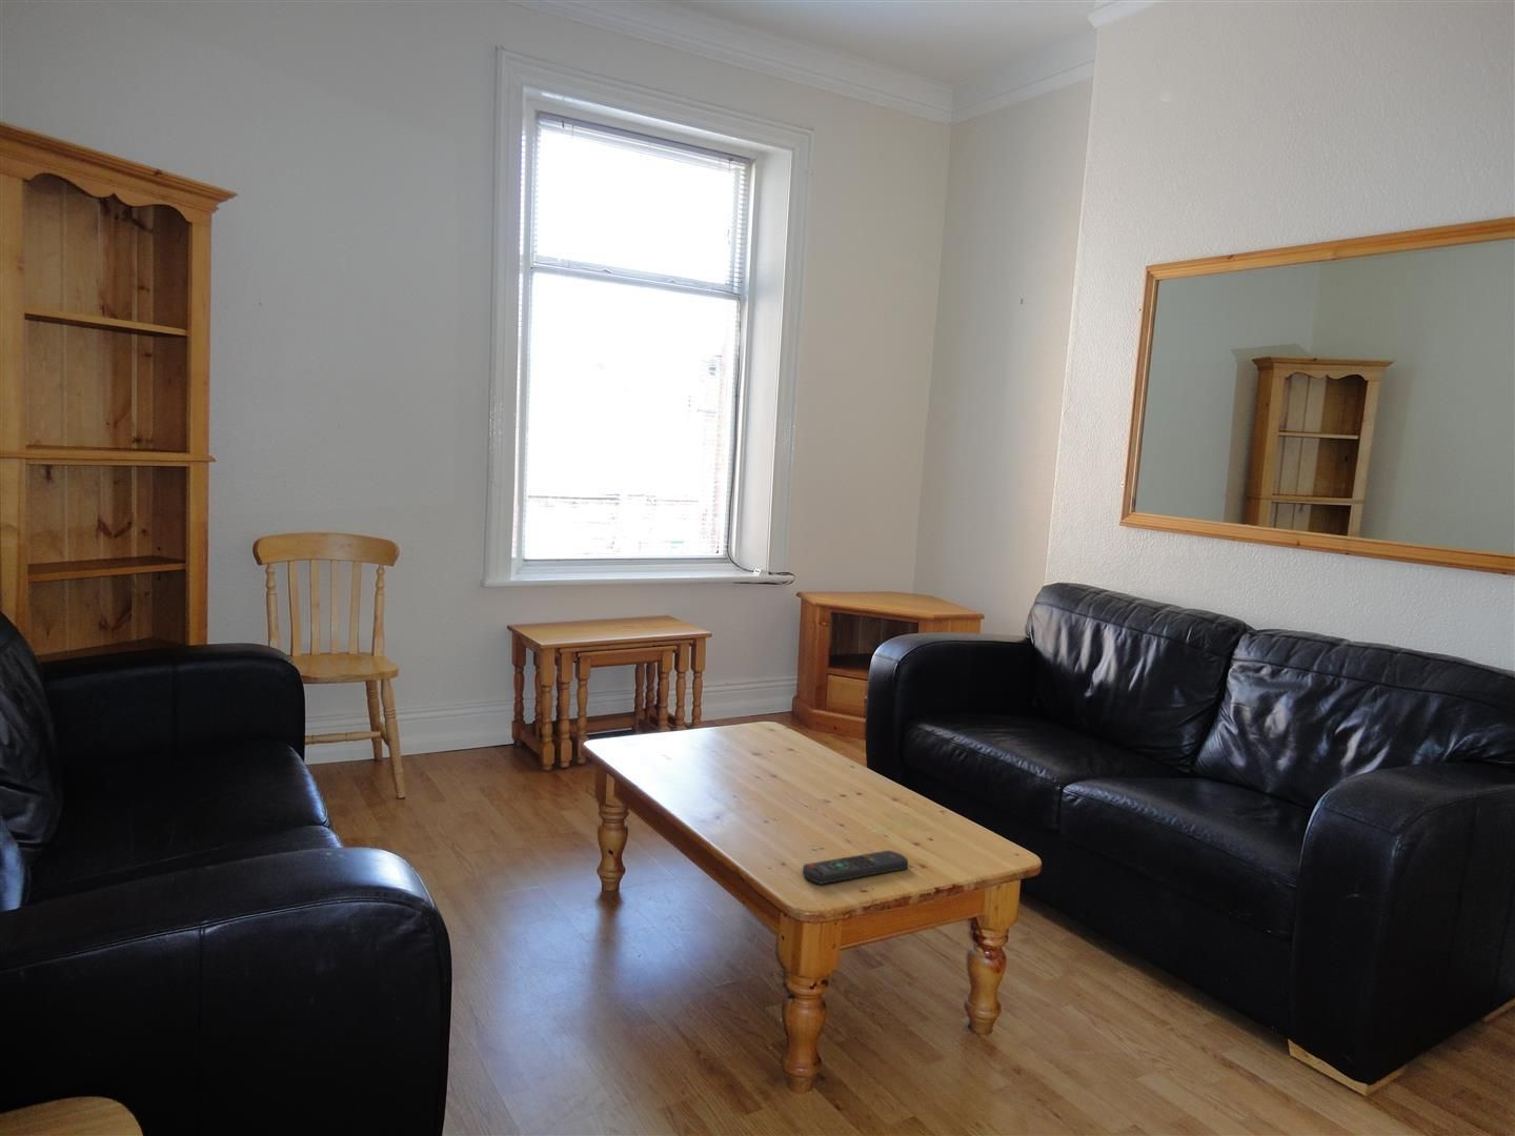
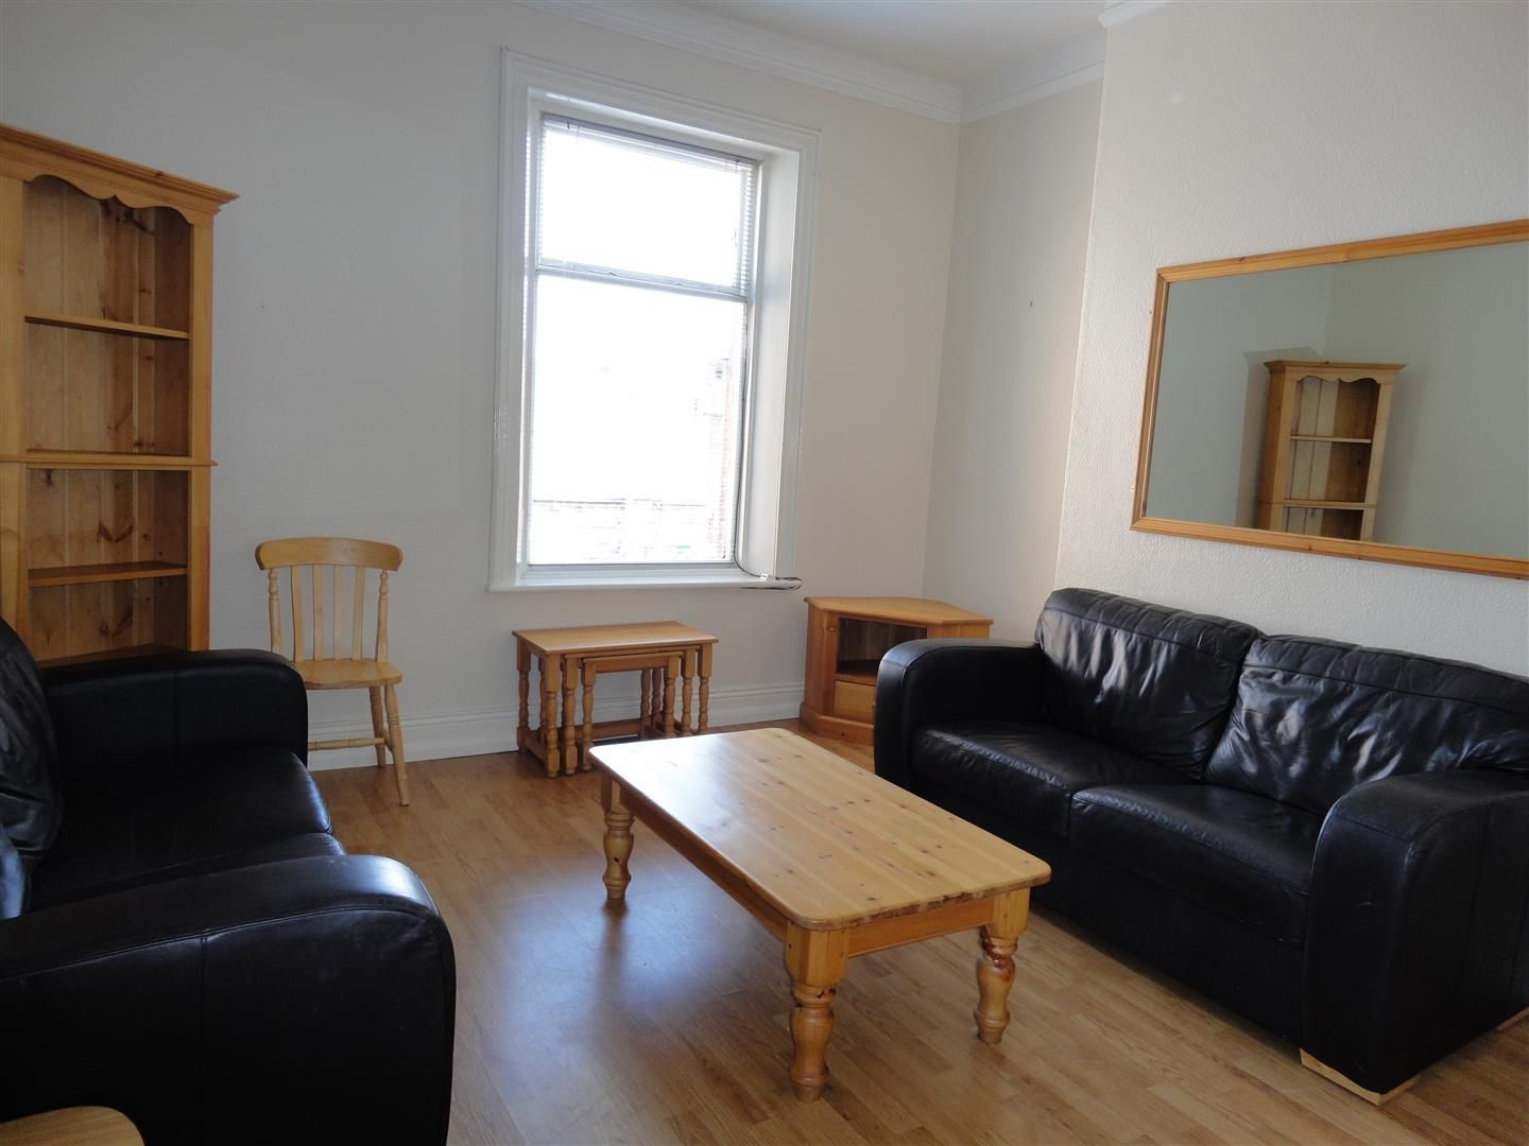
- remote control [802,848,909,885]
